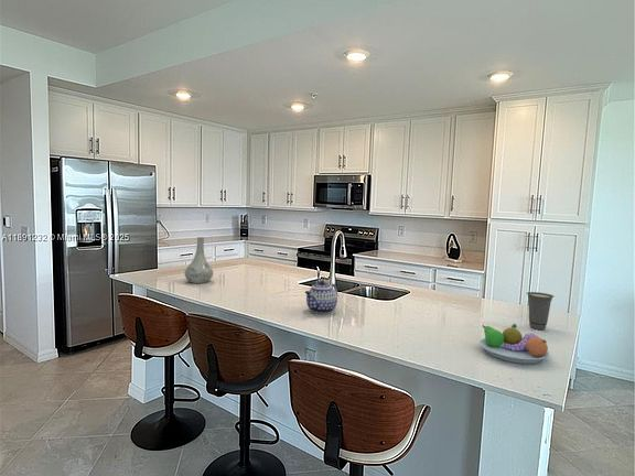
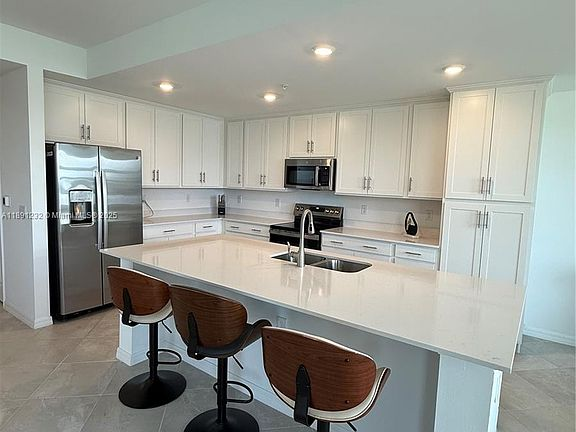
- fruit bowl [478,323,550,365]
- cup [526,291,555,331]
- teapot [304,280,338,314]
- vase [184,236,214,284]
